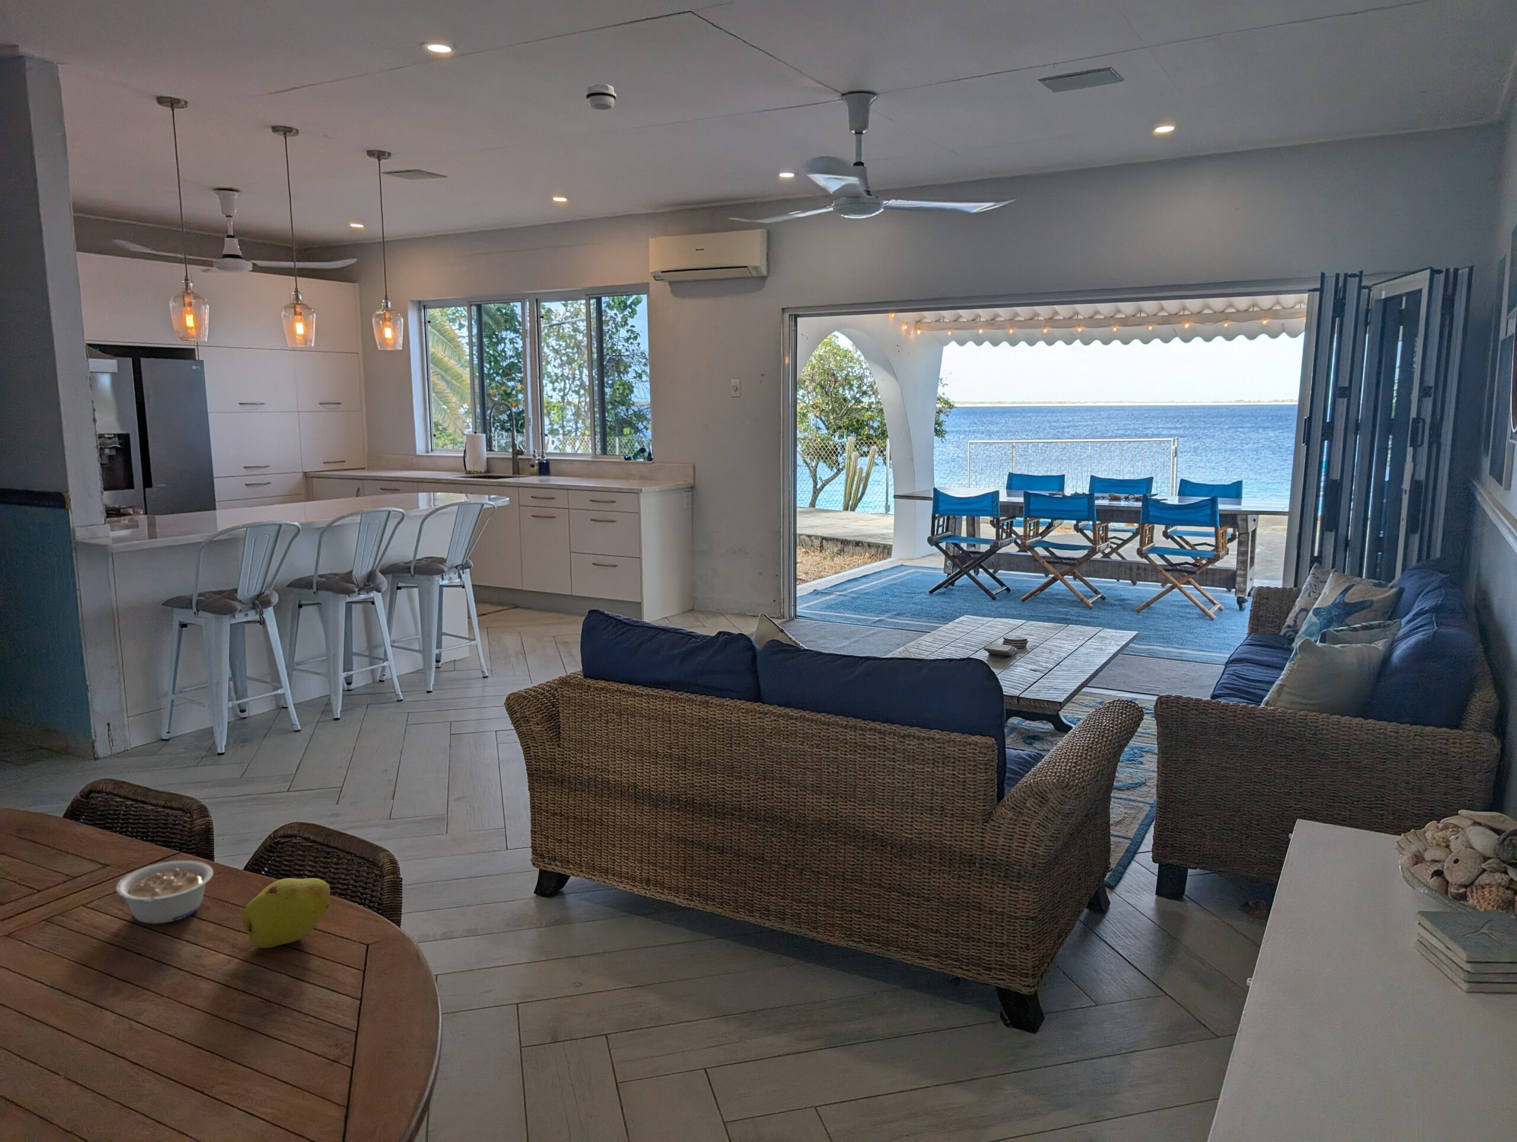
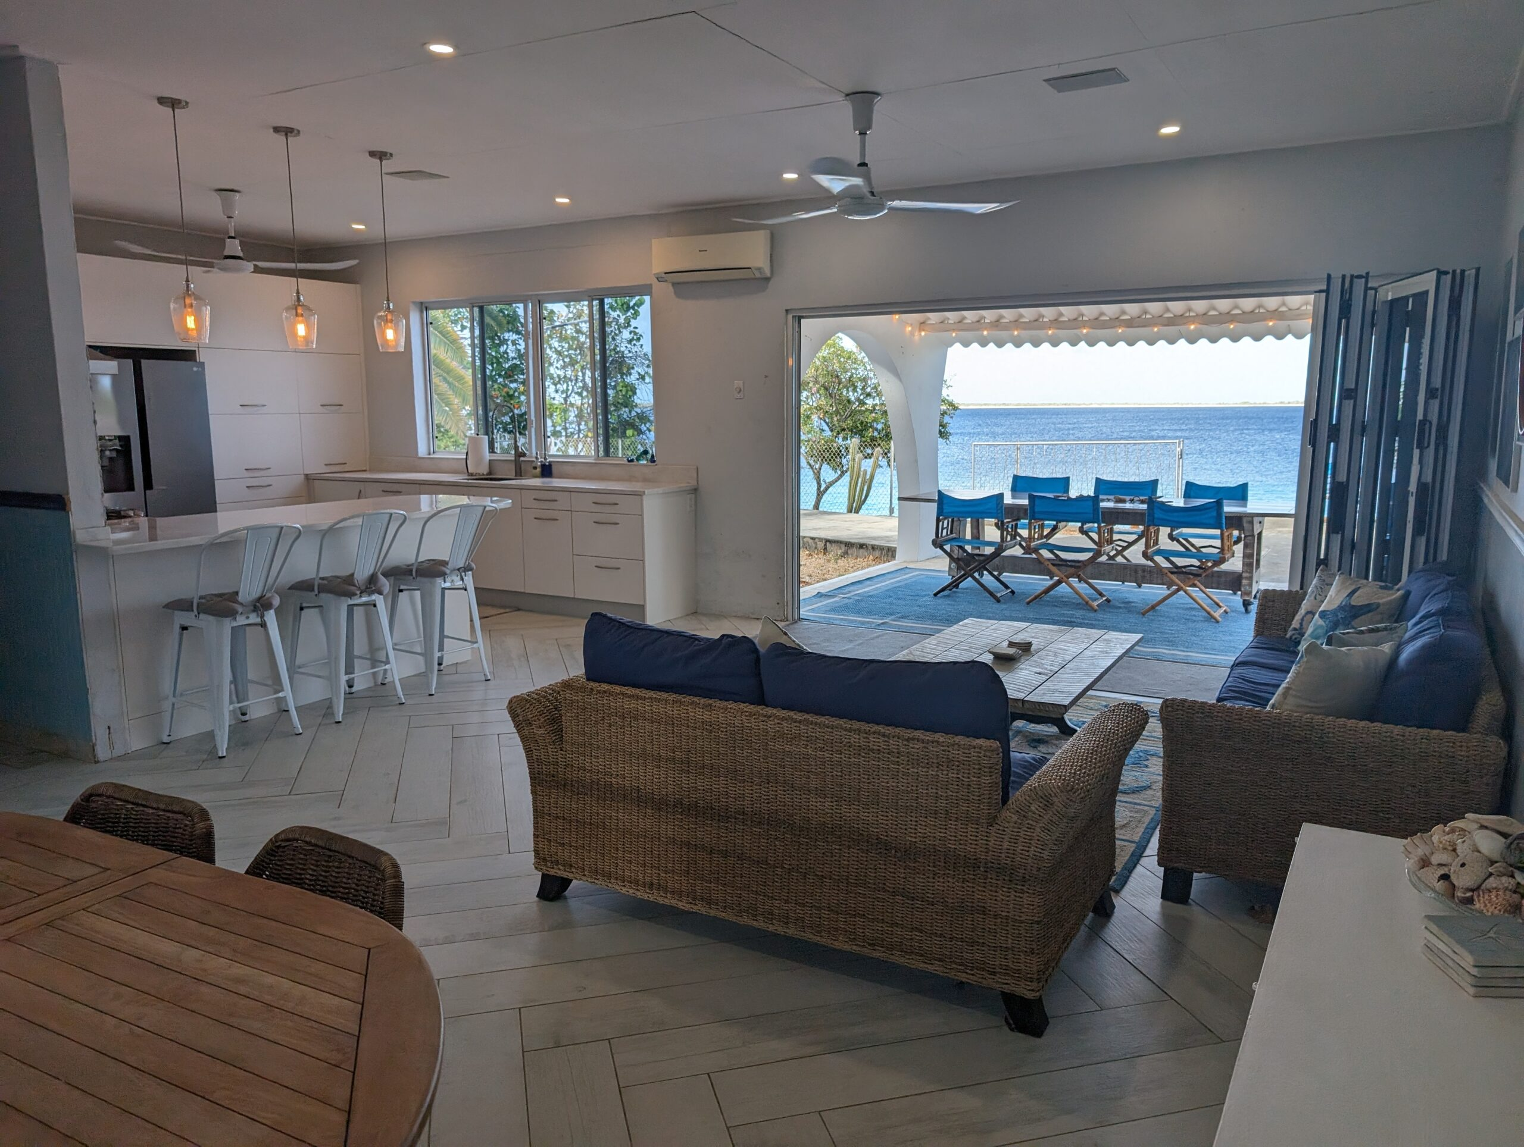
- smoke detector [584,84,617,110]
- legume [115,860,214,924]
- fruit [241,878,332,949]
